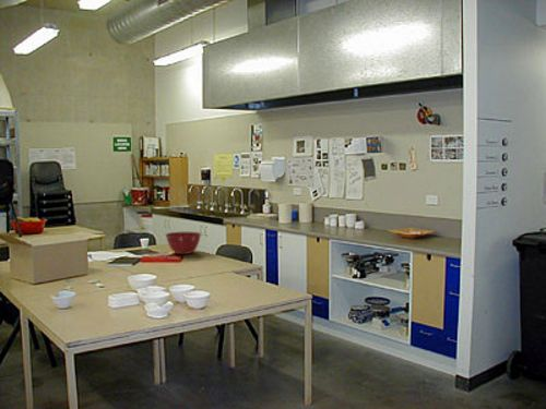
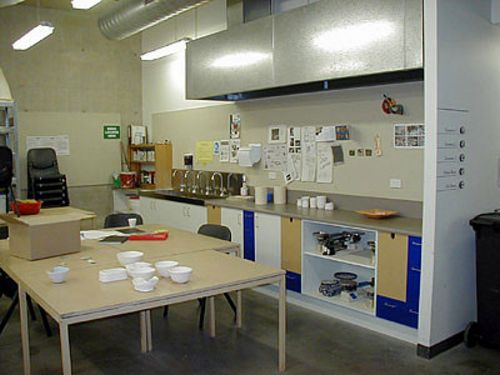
- mixing bowl [165,231,202,255]
